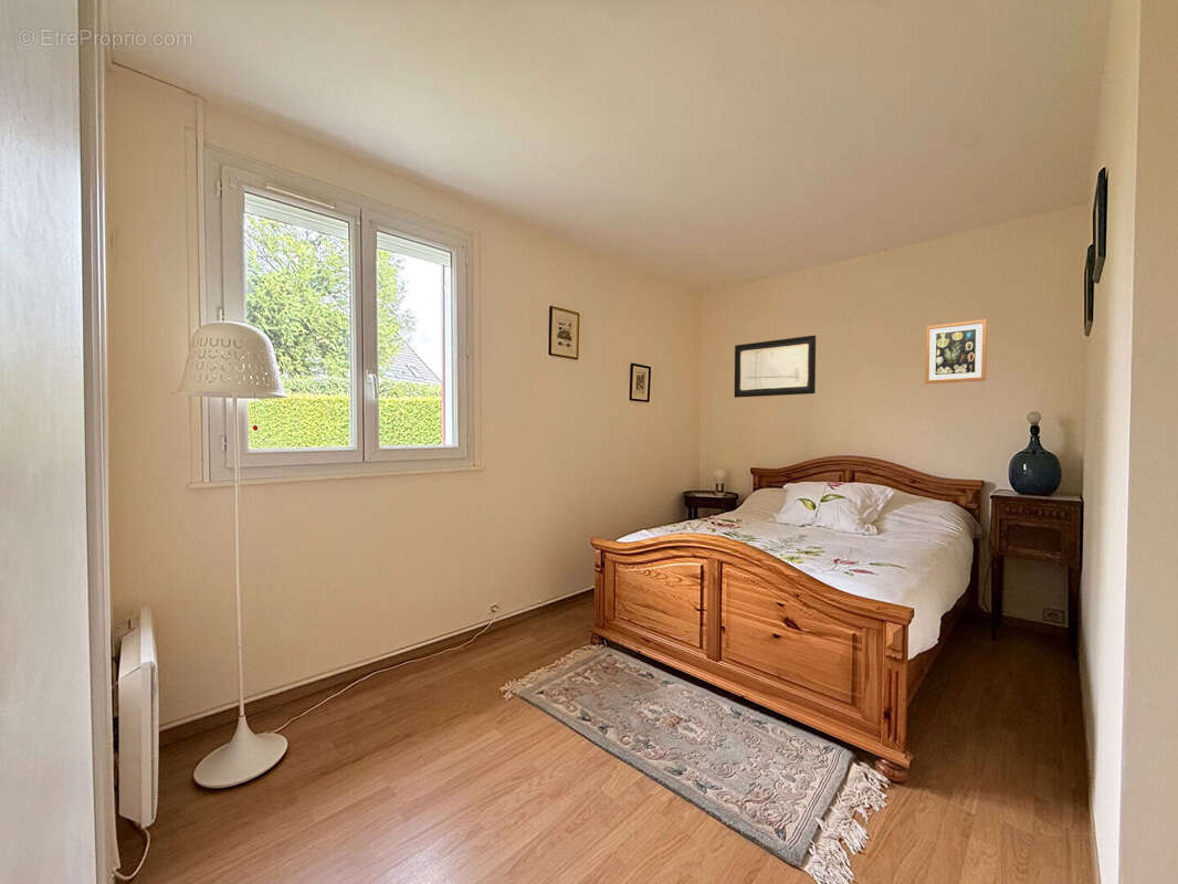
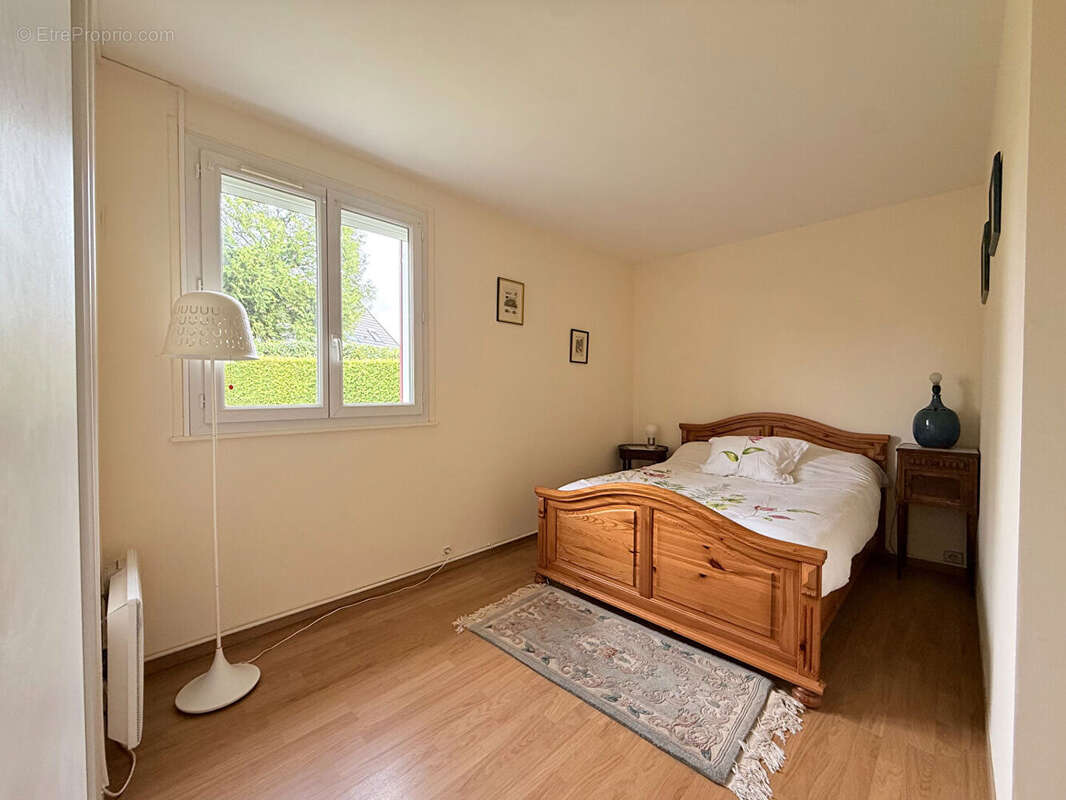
- wall art [734,334,817,399]
- wall art [924,318,988,385]
